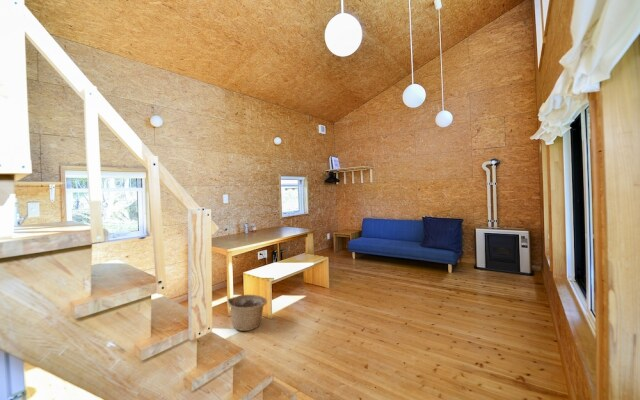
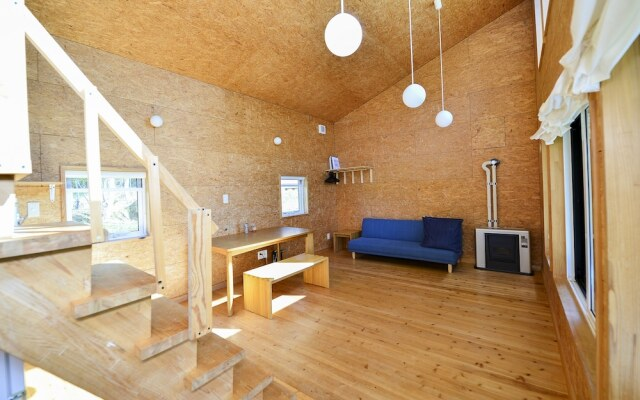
- basket [227,294,268,332]
